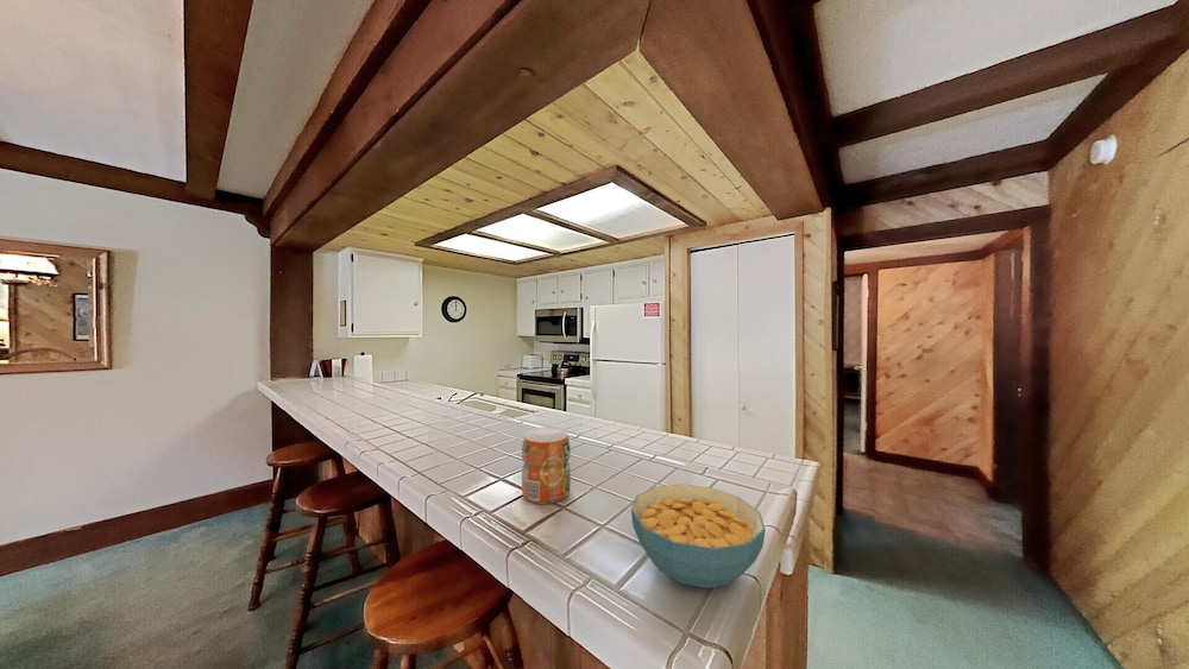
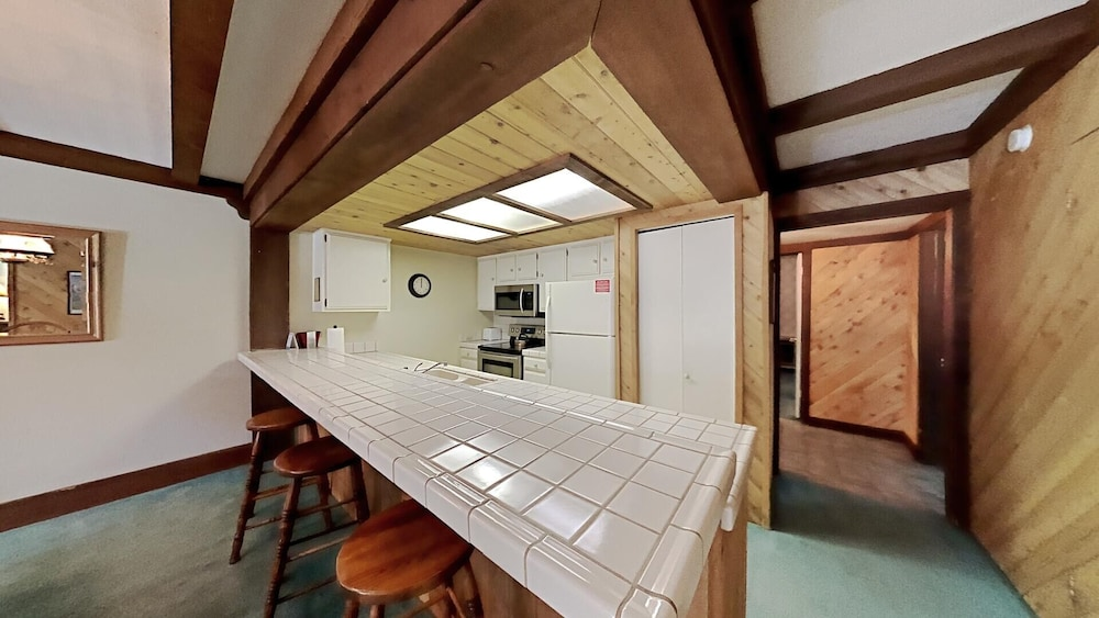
- cereal bowl [630,482,767,589]
- orange juice [521,425,572,505]
